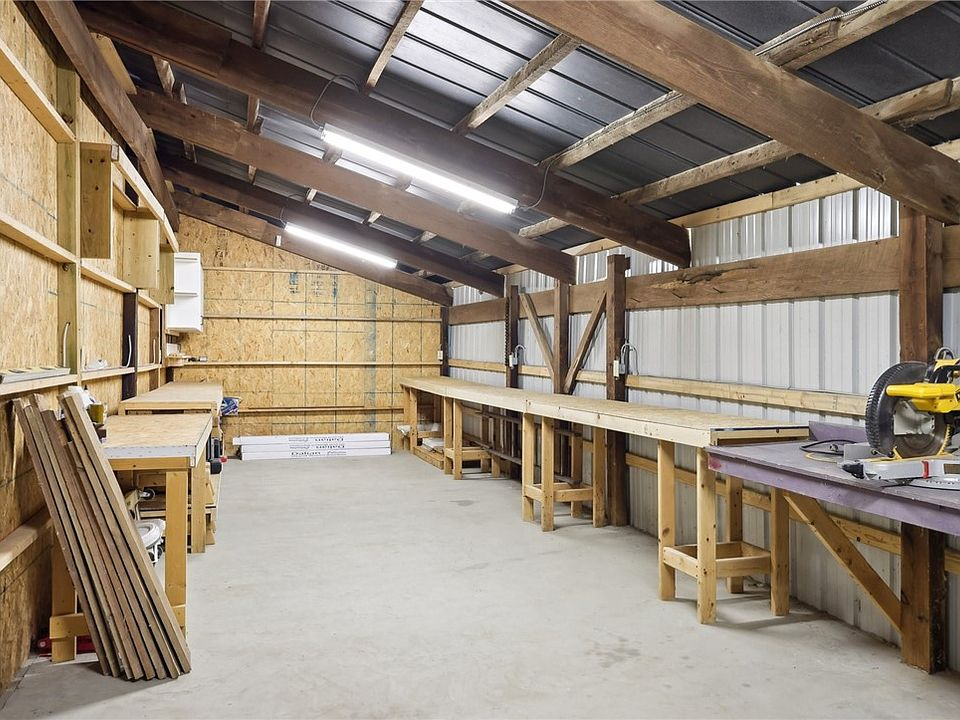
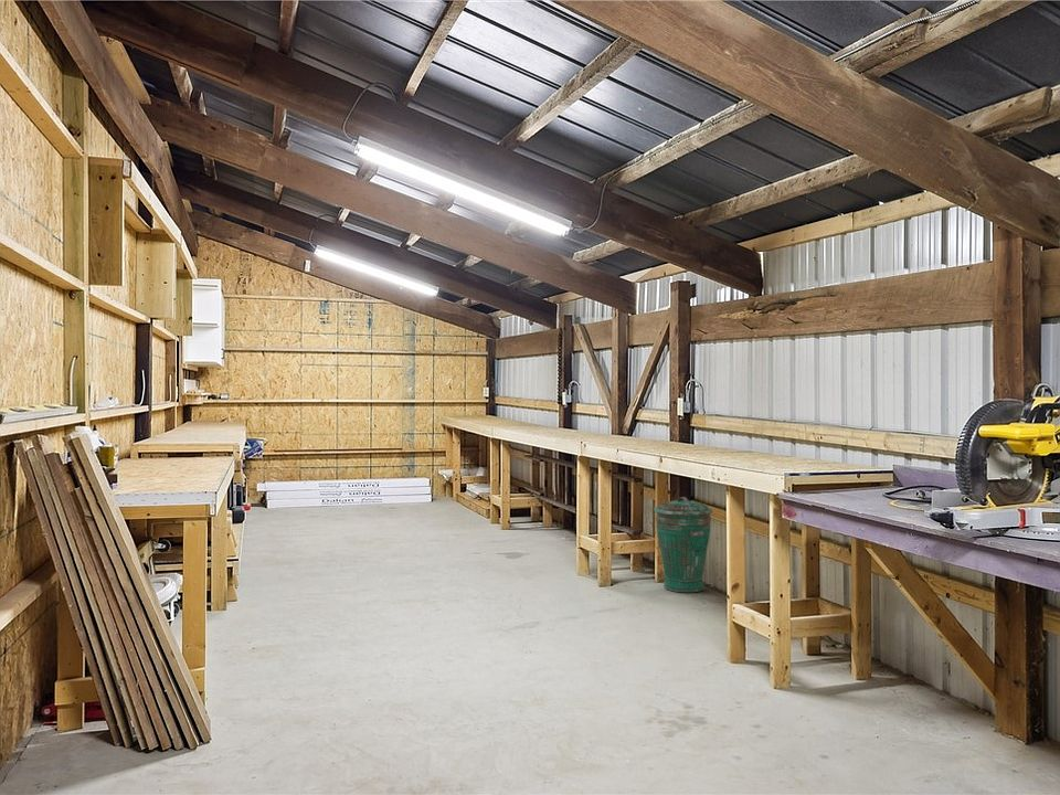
+ trash can [654,496,714,594]
